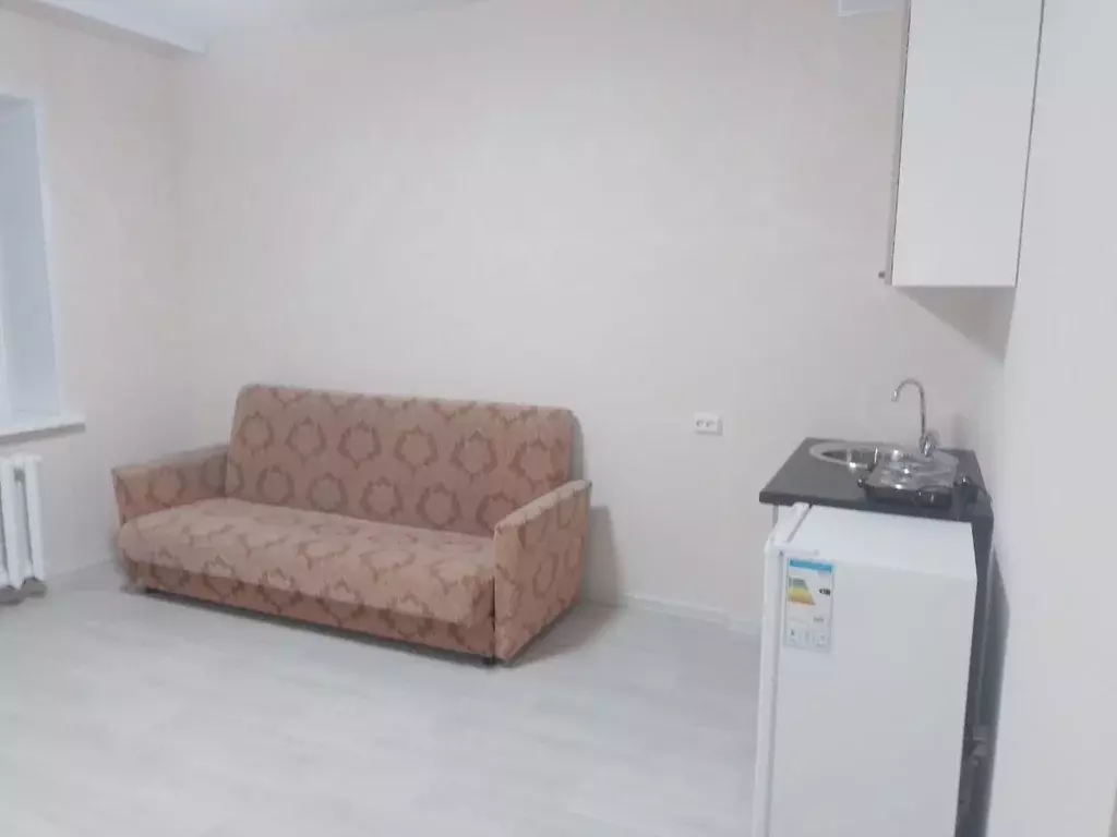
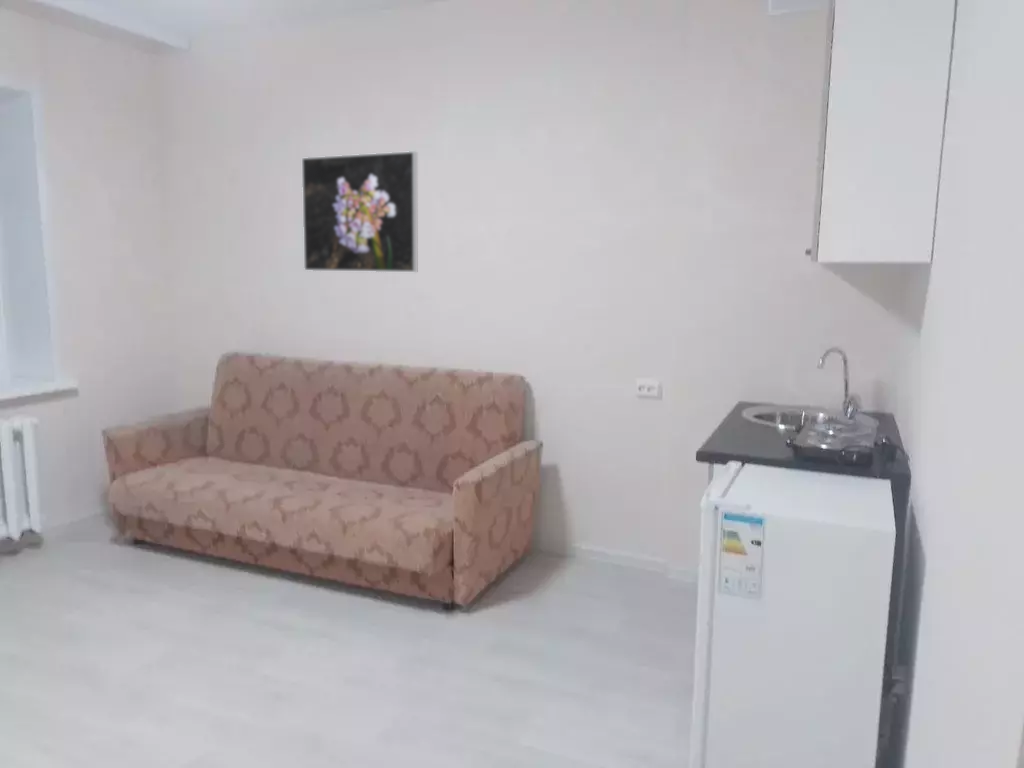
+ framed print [301,150,418,273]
